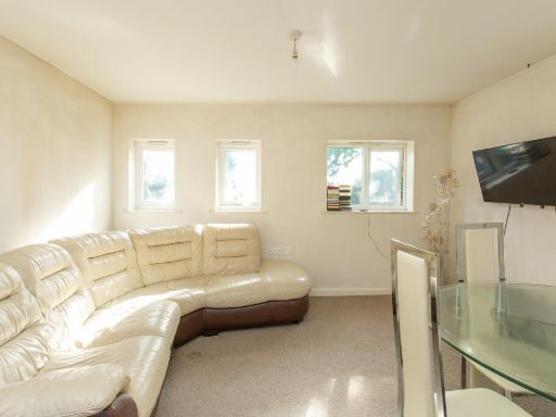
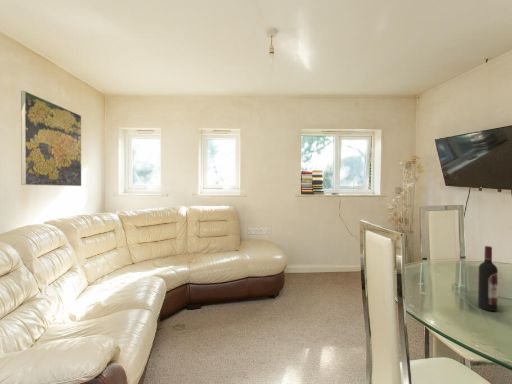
+ wine bottle [477,245,499,312]
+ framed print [20,90,82,187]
